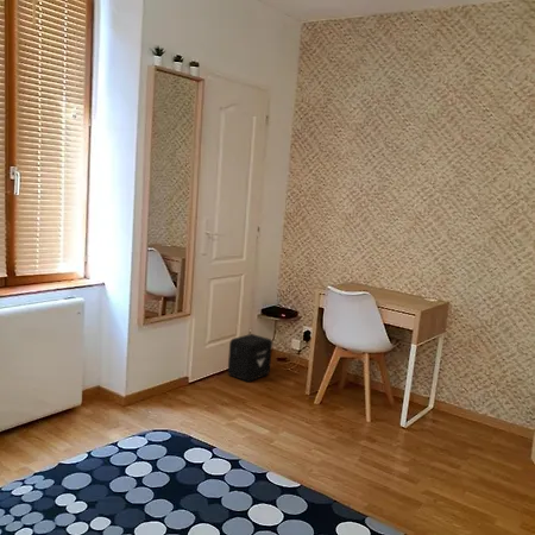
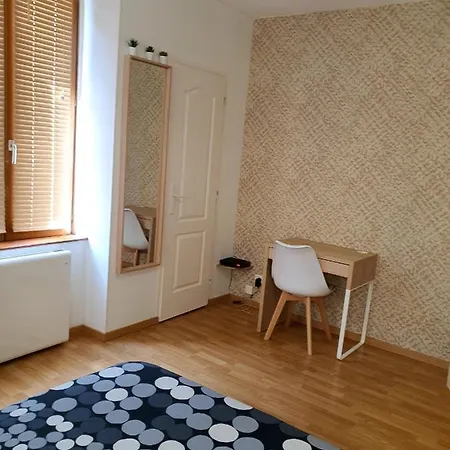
- air purifier [227,333,273,383]
